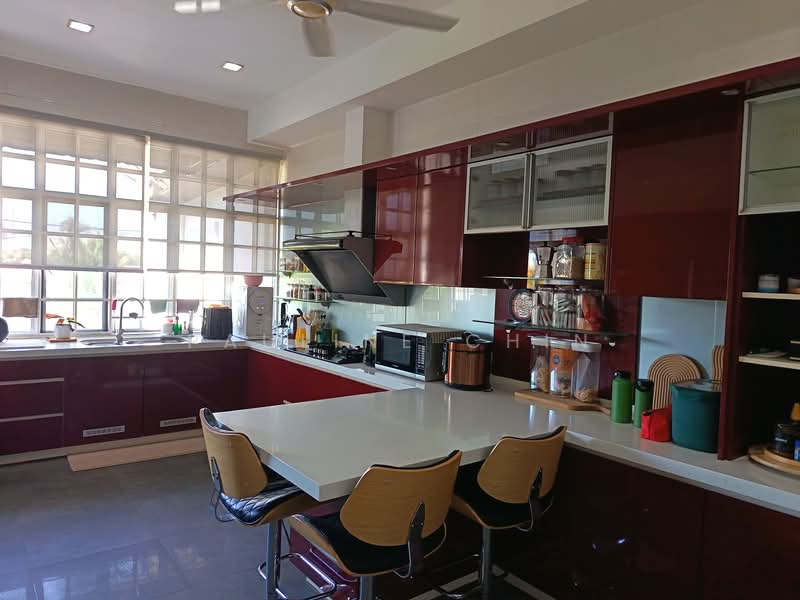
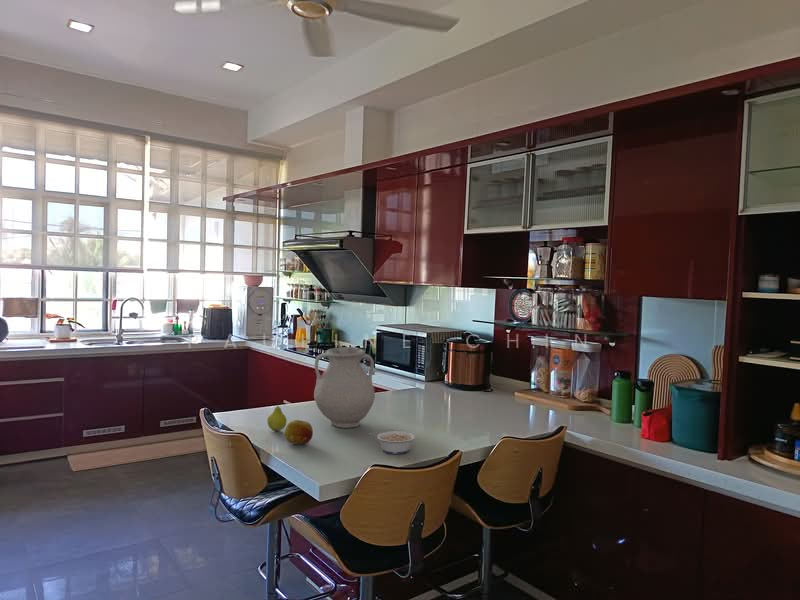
+ fruit [266,397,288,432]
+ legume [368,430,416,455]
+ vase [313,346,376,429]
+ fruit [284,419,314,445]
